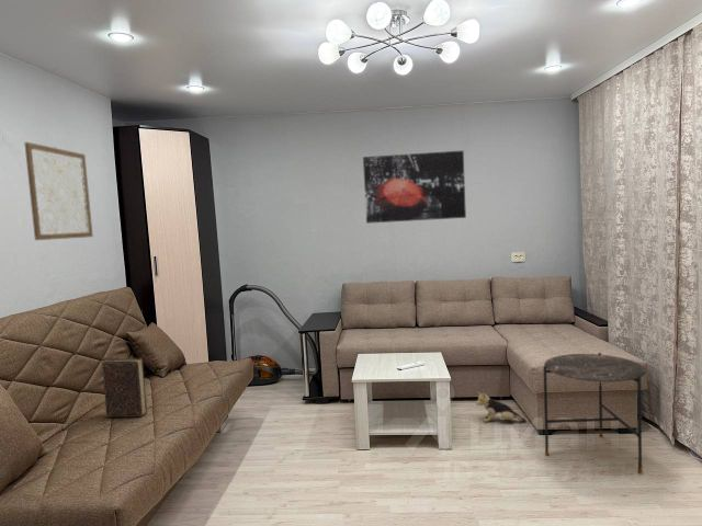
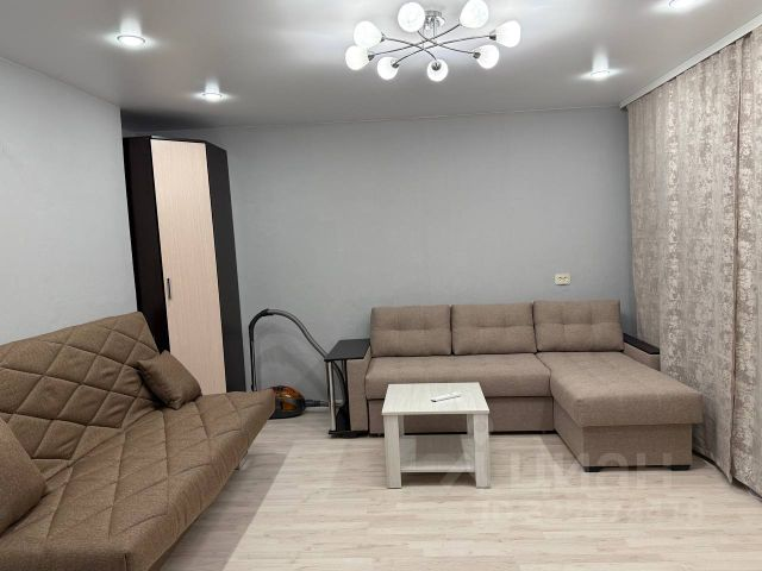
- book [101,357,148,418]
- side table [542,352,648,476]
- wall art [23,141,94,241]
- plush toy [475,391,528,423]
- wall art [362,149,467,225]
